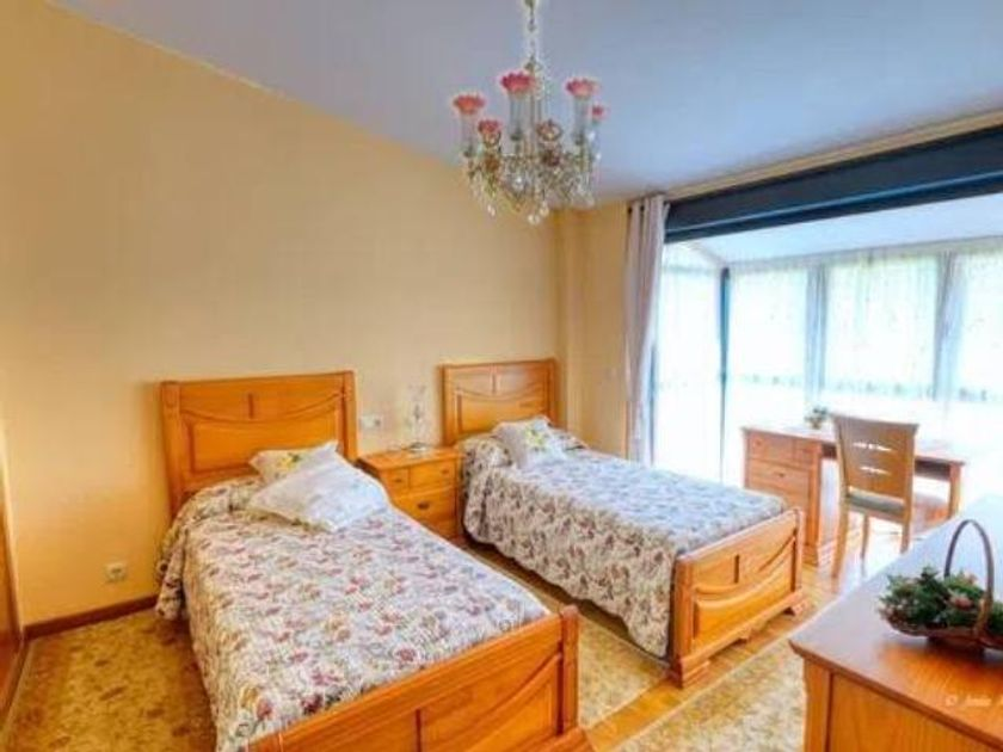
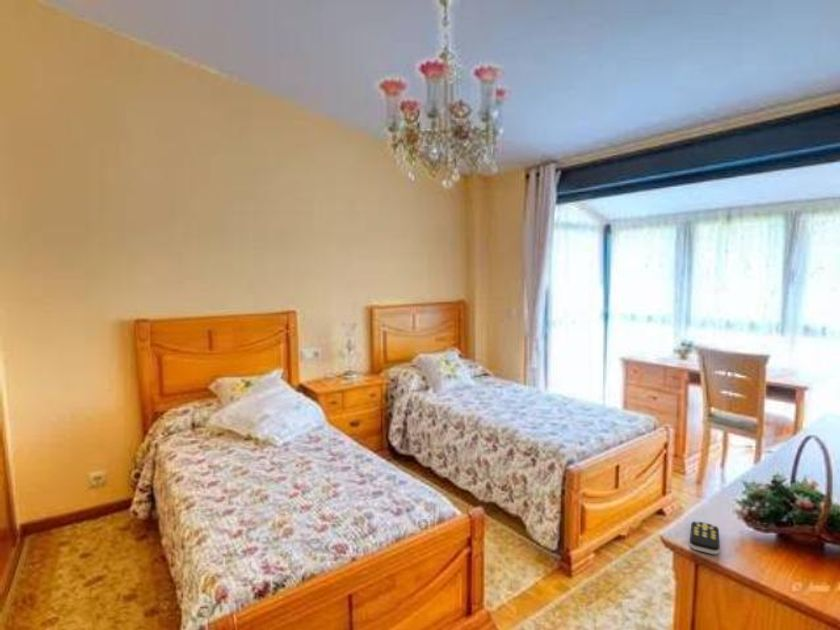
+ remote control [689,520,720,555]
